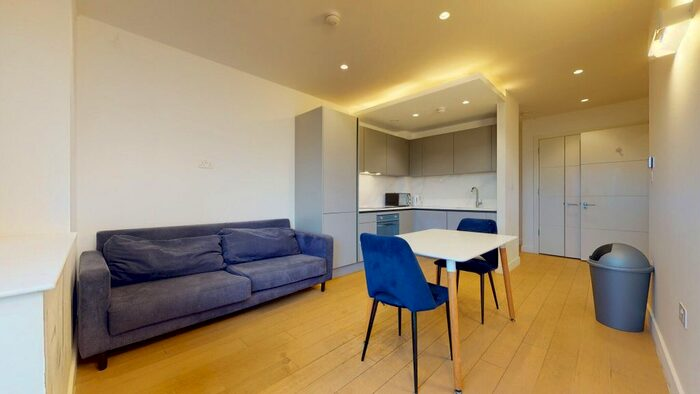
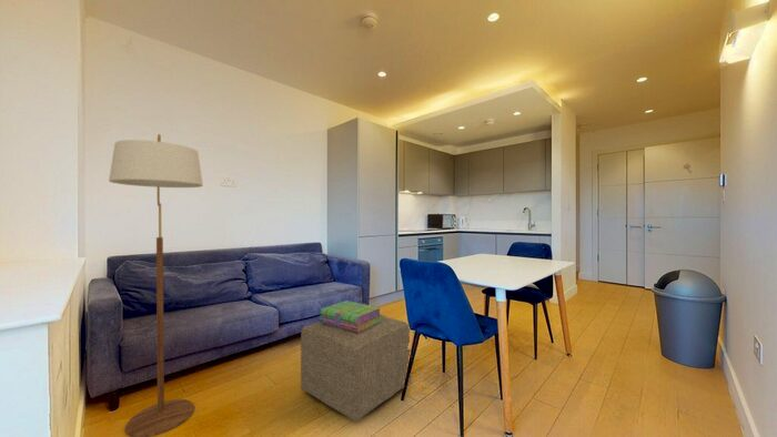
+ stack of books [317,299,383,333]
+ floor lamp [108,133,204,437]
+ ottoman [300,314,412,424]
